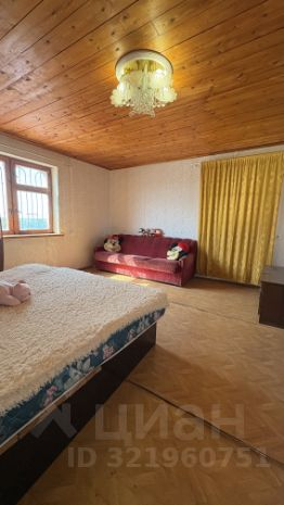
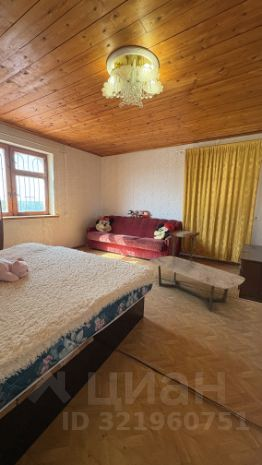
+ side table [169,229,200,261]
+ coffee table [149,255,246,312]
